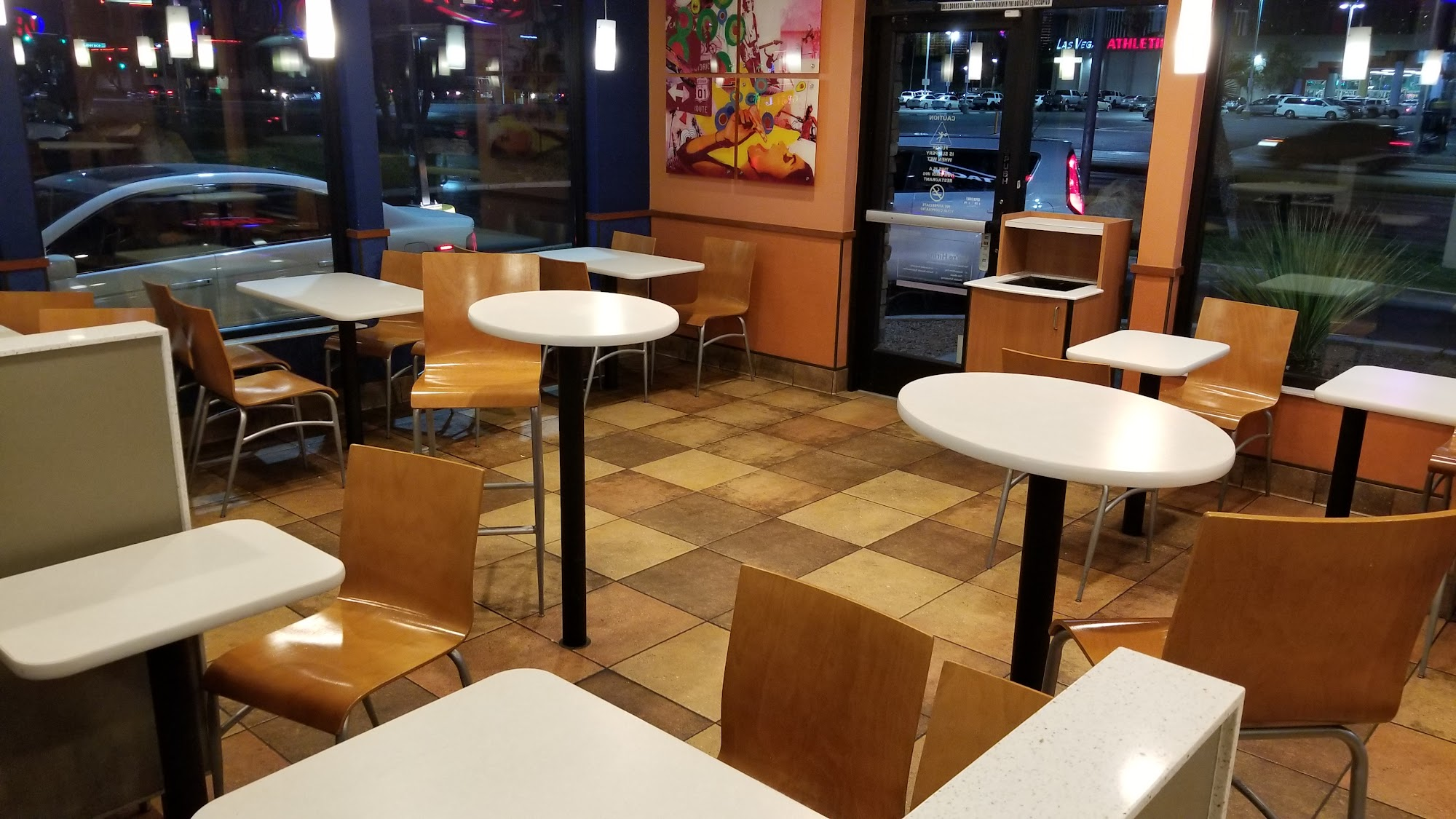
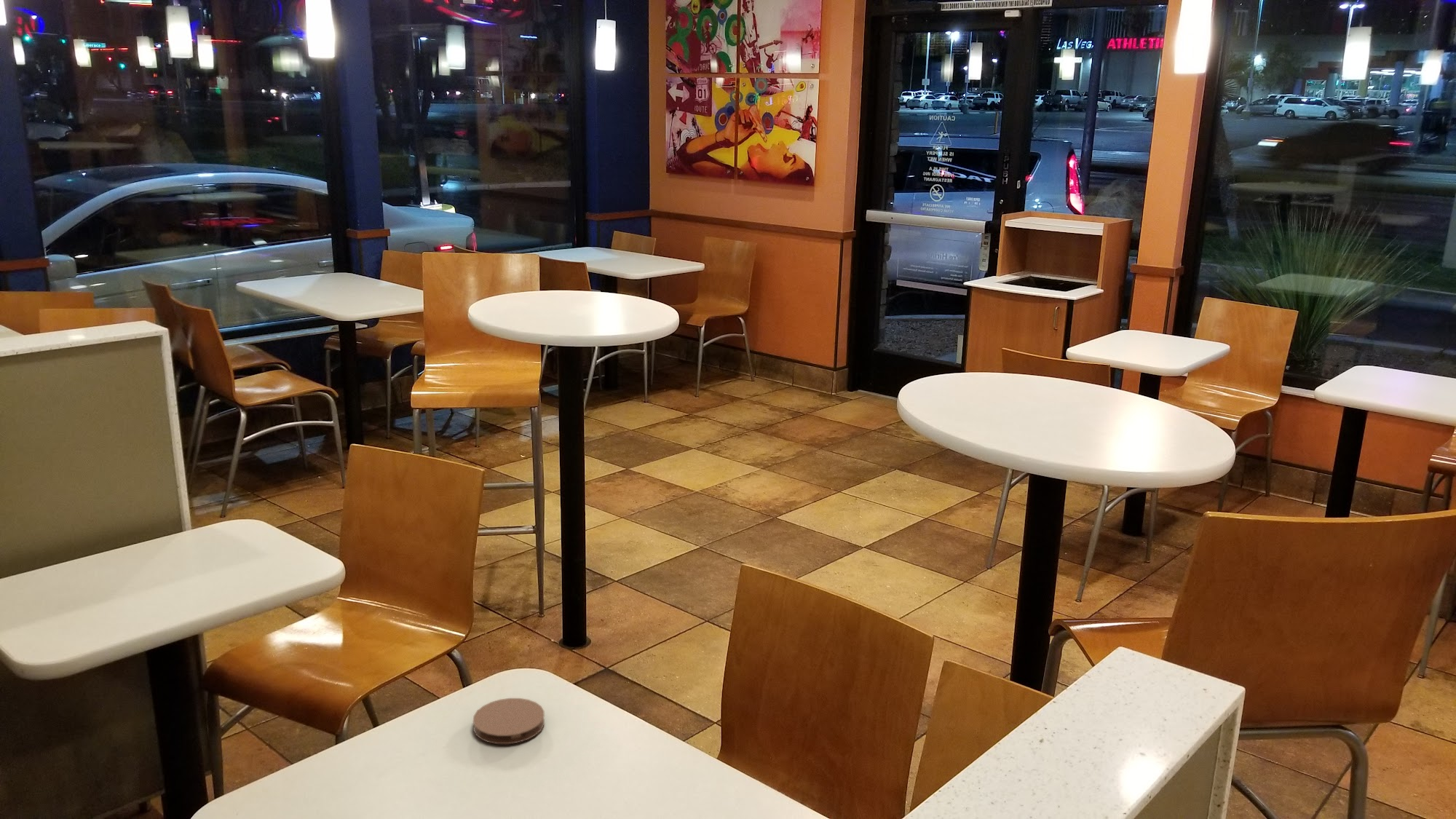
+ coaster [472,697,545,745]
